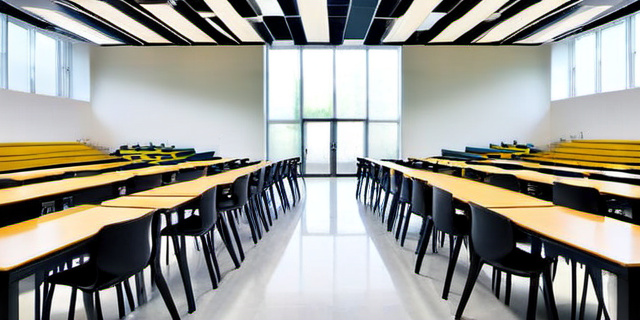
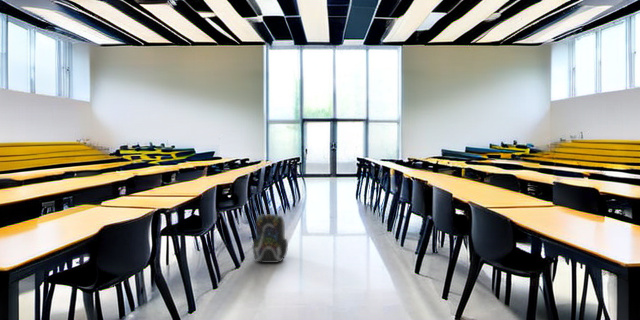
+ backpack [252,213,289,264]
